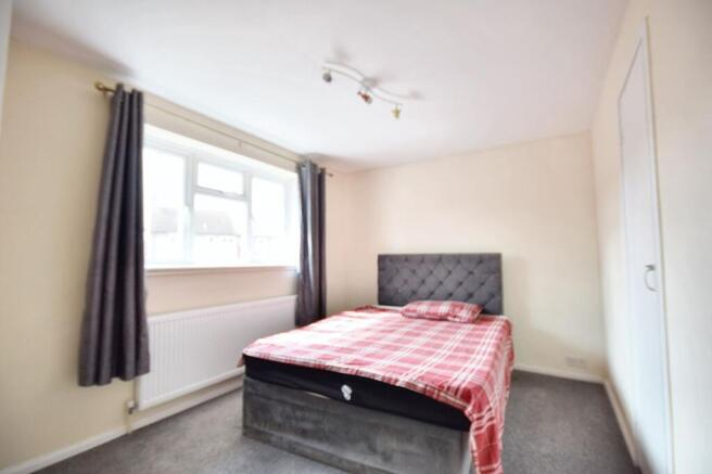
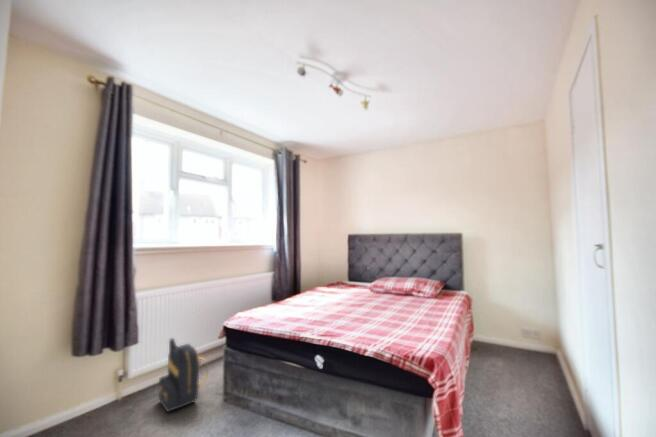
+ backpack [158,337,209,413]
